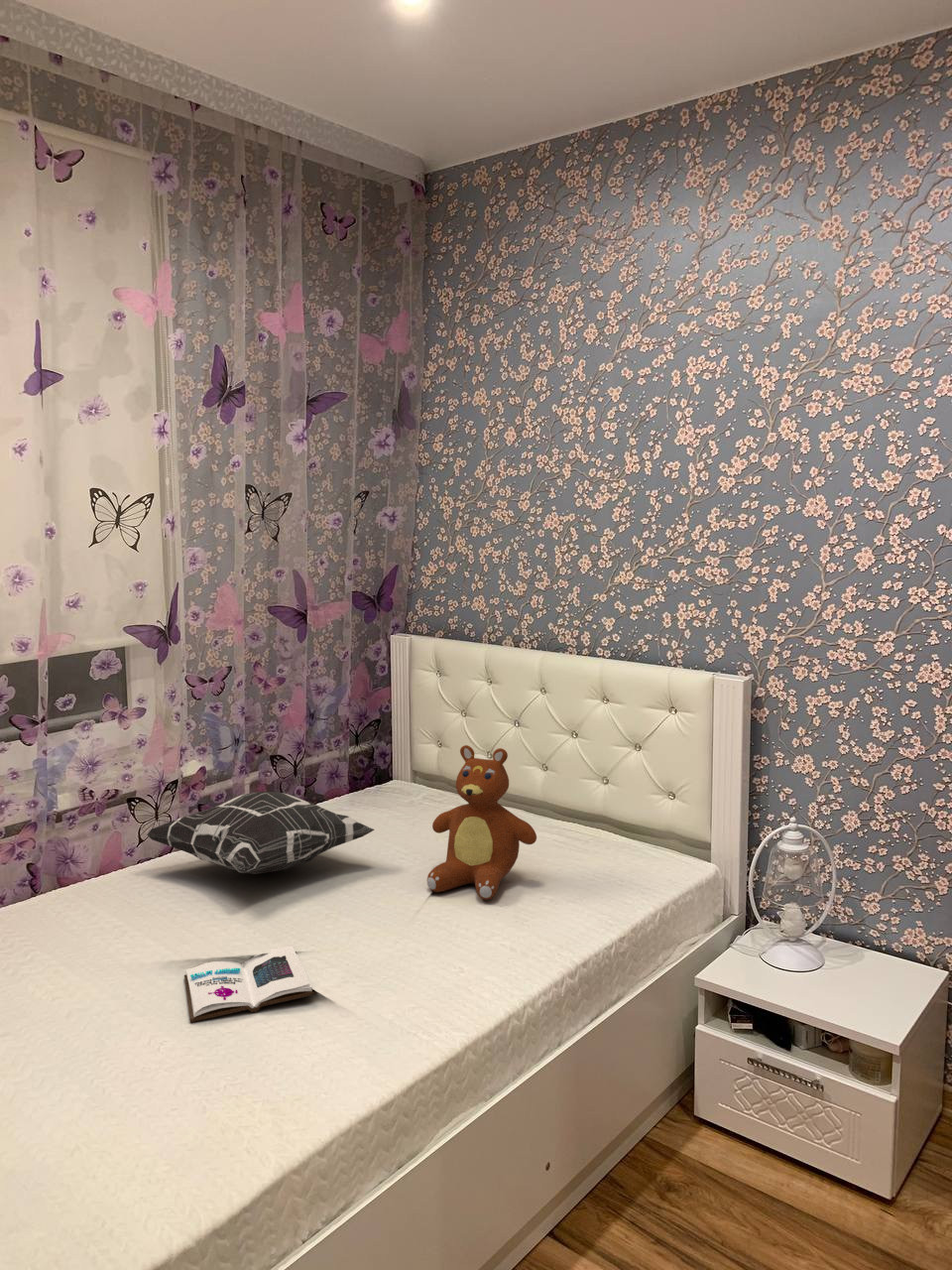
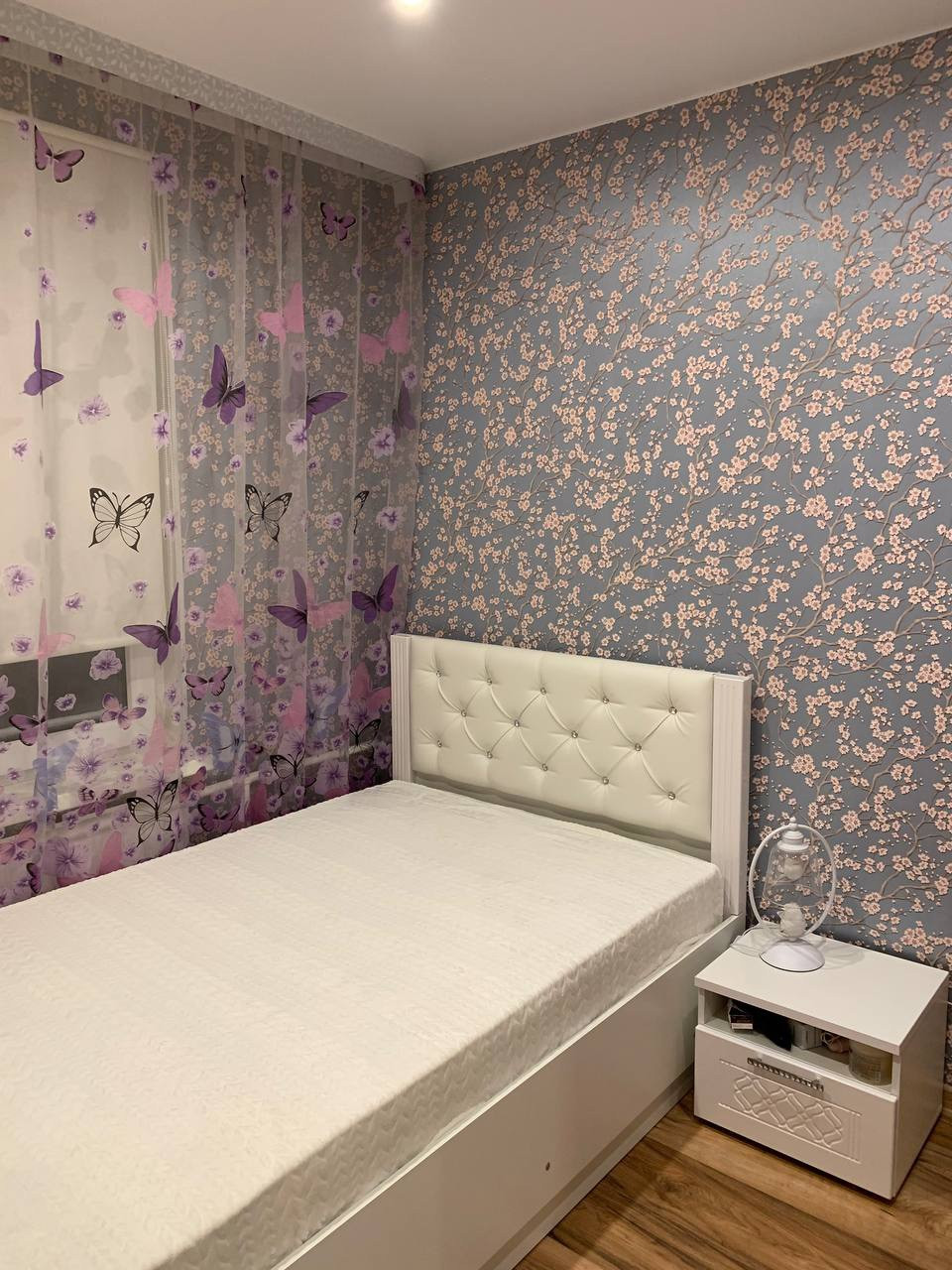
- book [183,945,317,1023]
- teddy bear [425,744,537,901]
- decorative pillow [145,791,375,875]
